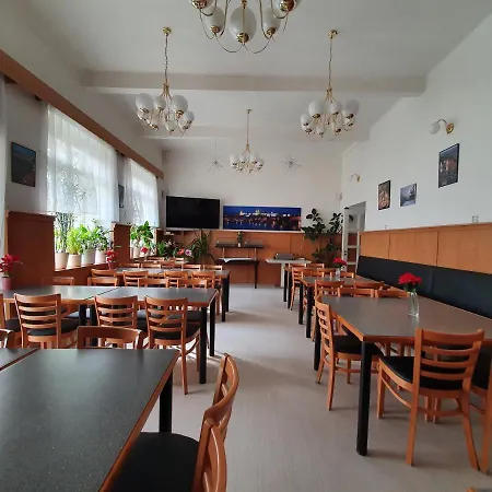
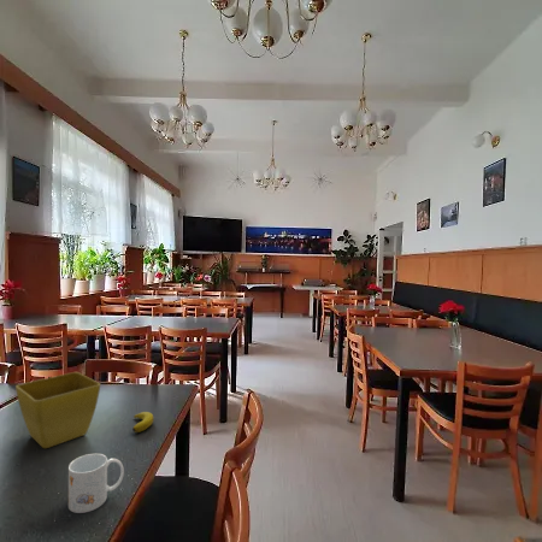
+ flower pot [14,371,101,449]
+ banana [131,411,154,434]
+ mug [67,453,125,514]
